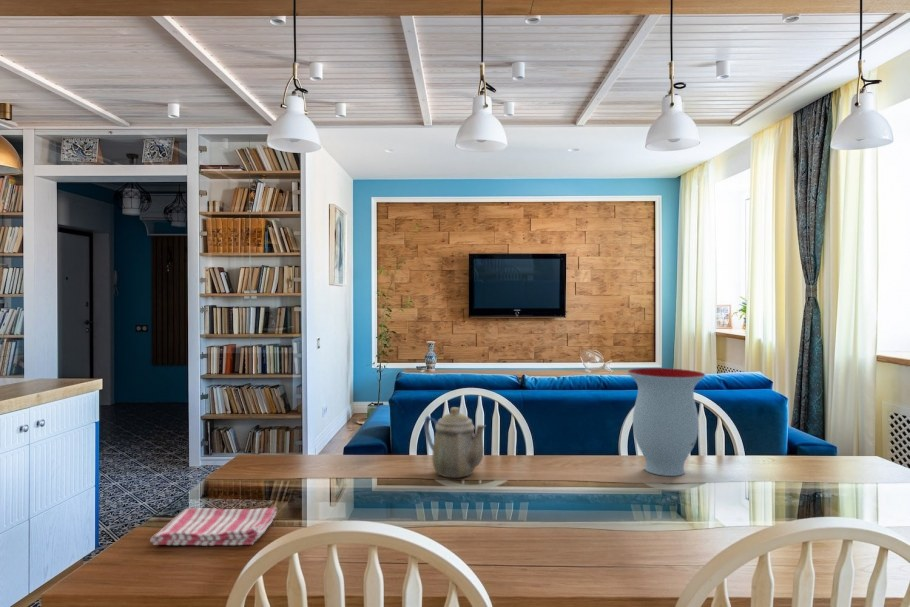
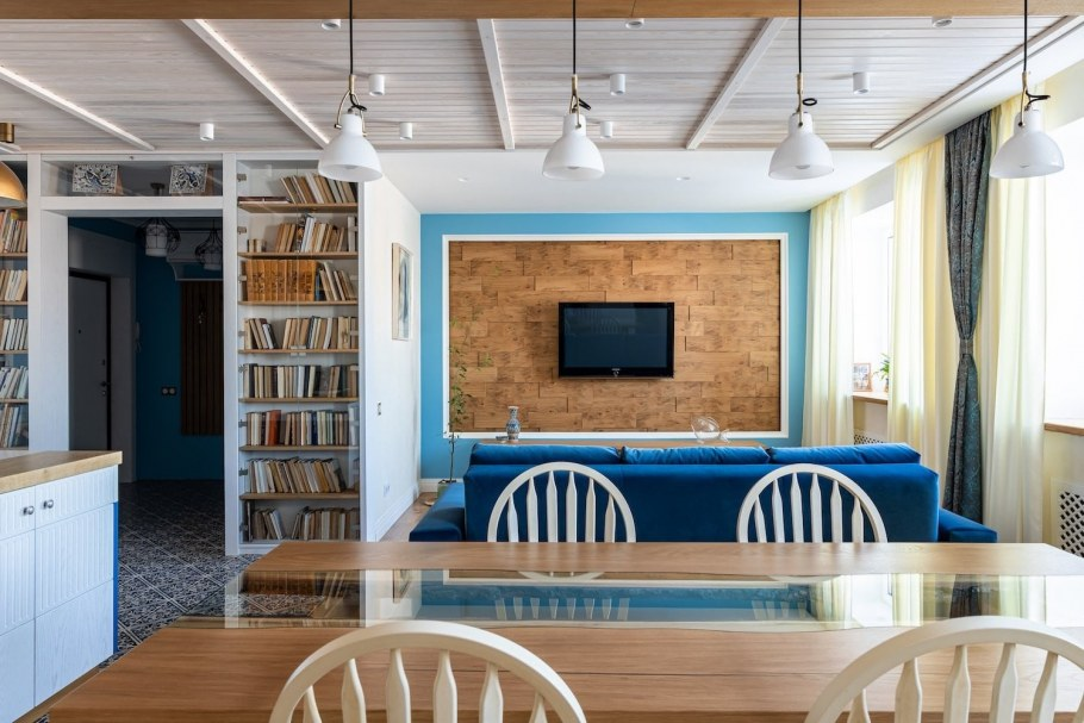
- vase [626,367,706,477]
- teapot [423,406,487,478]
- dish towel [149,506,278,547]
